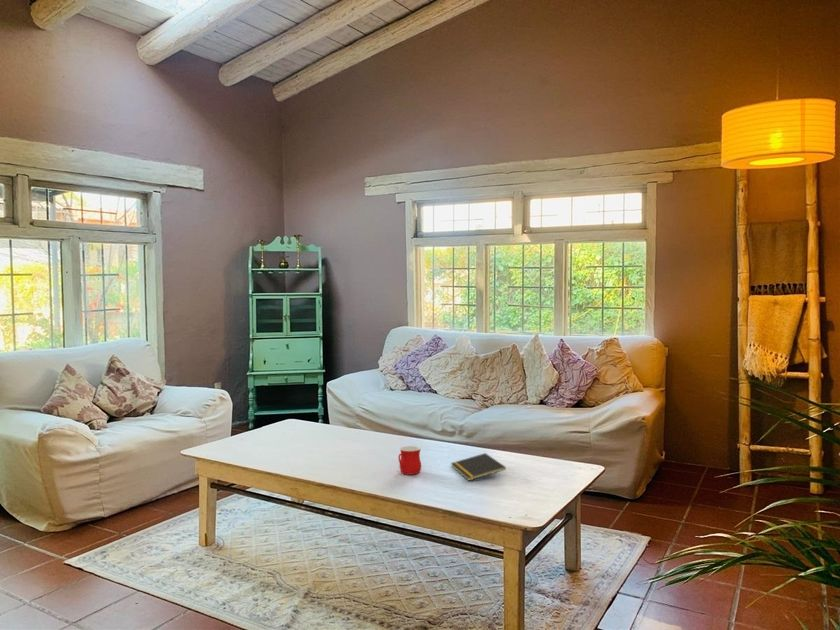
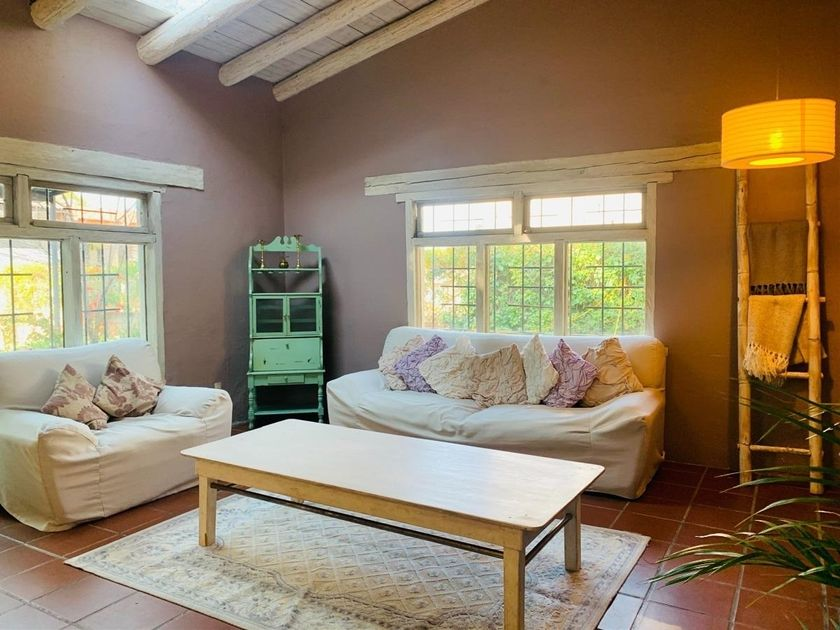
- notepad [450,452,507,482]
- mug [397,445,422,476]
